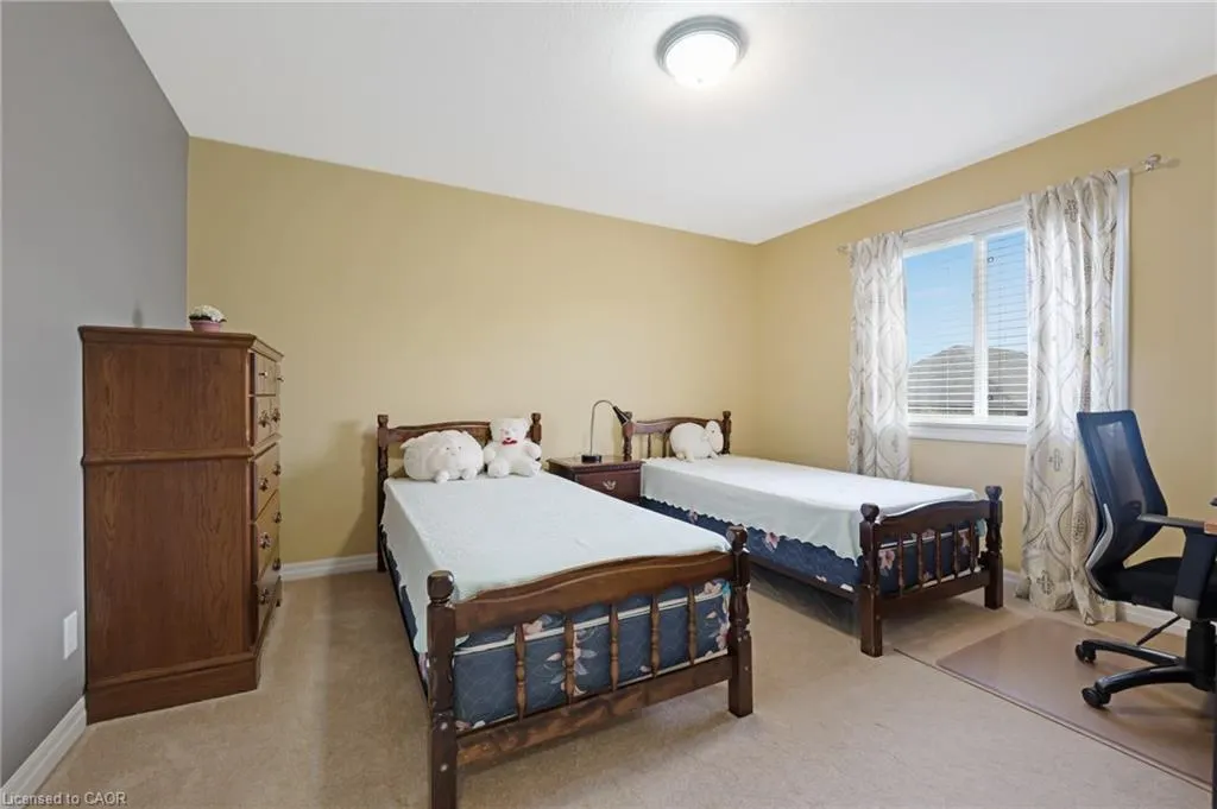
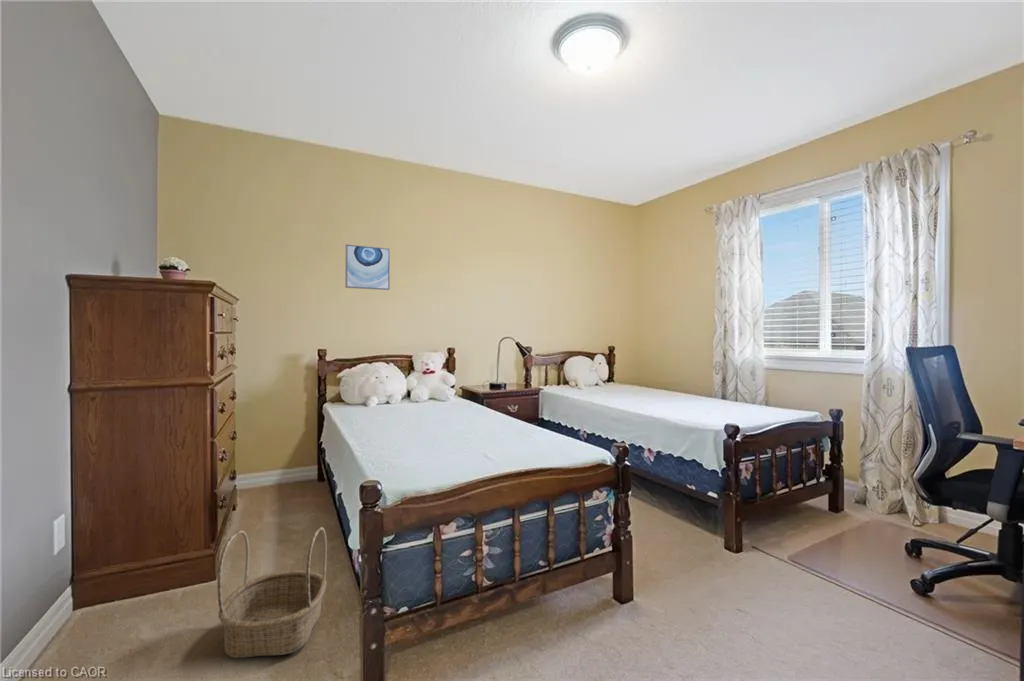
+ wall art [344,243,391,291]
+ basket [216,526,328,659]
